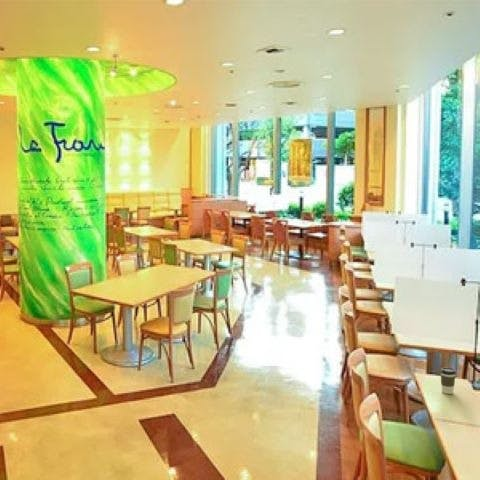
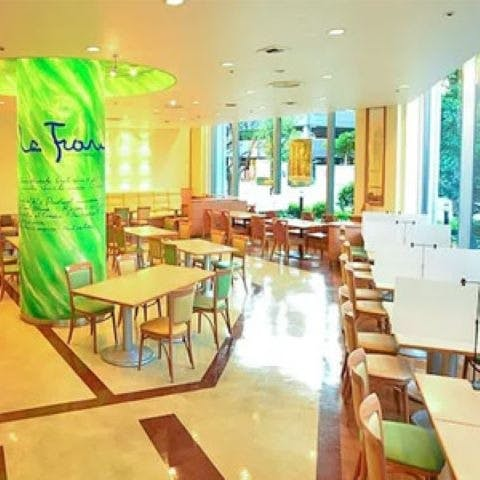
- coffee cup [439,367,457,395]
